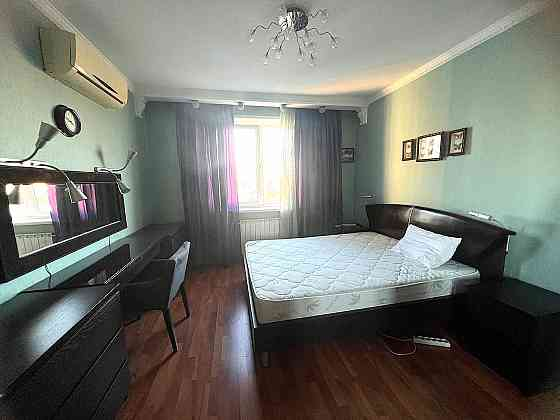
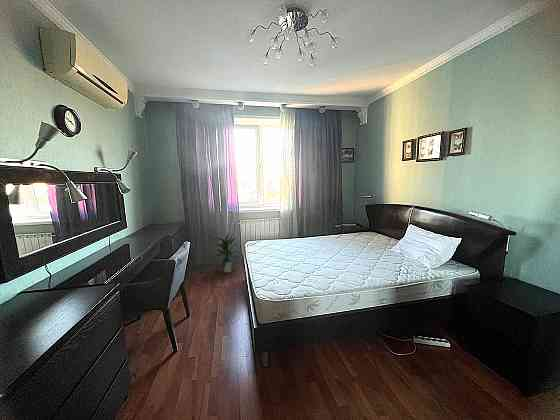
+ indoor plant [210,232,241,273]
